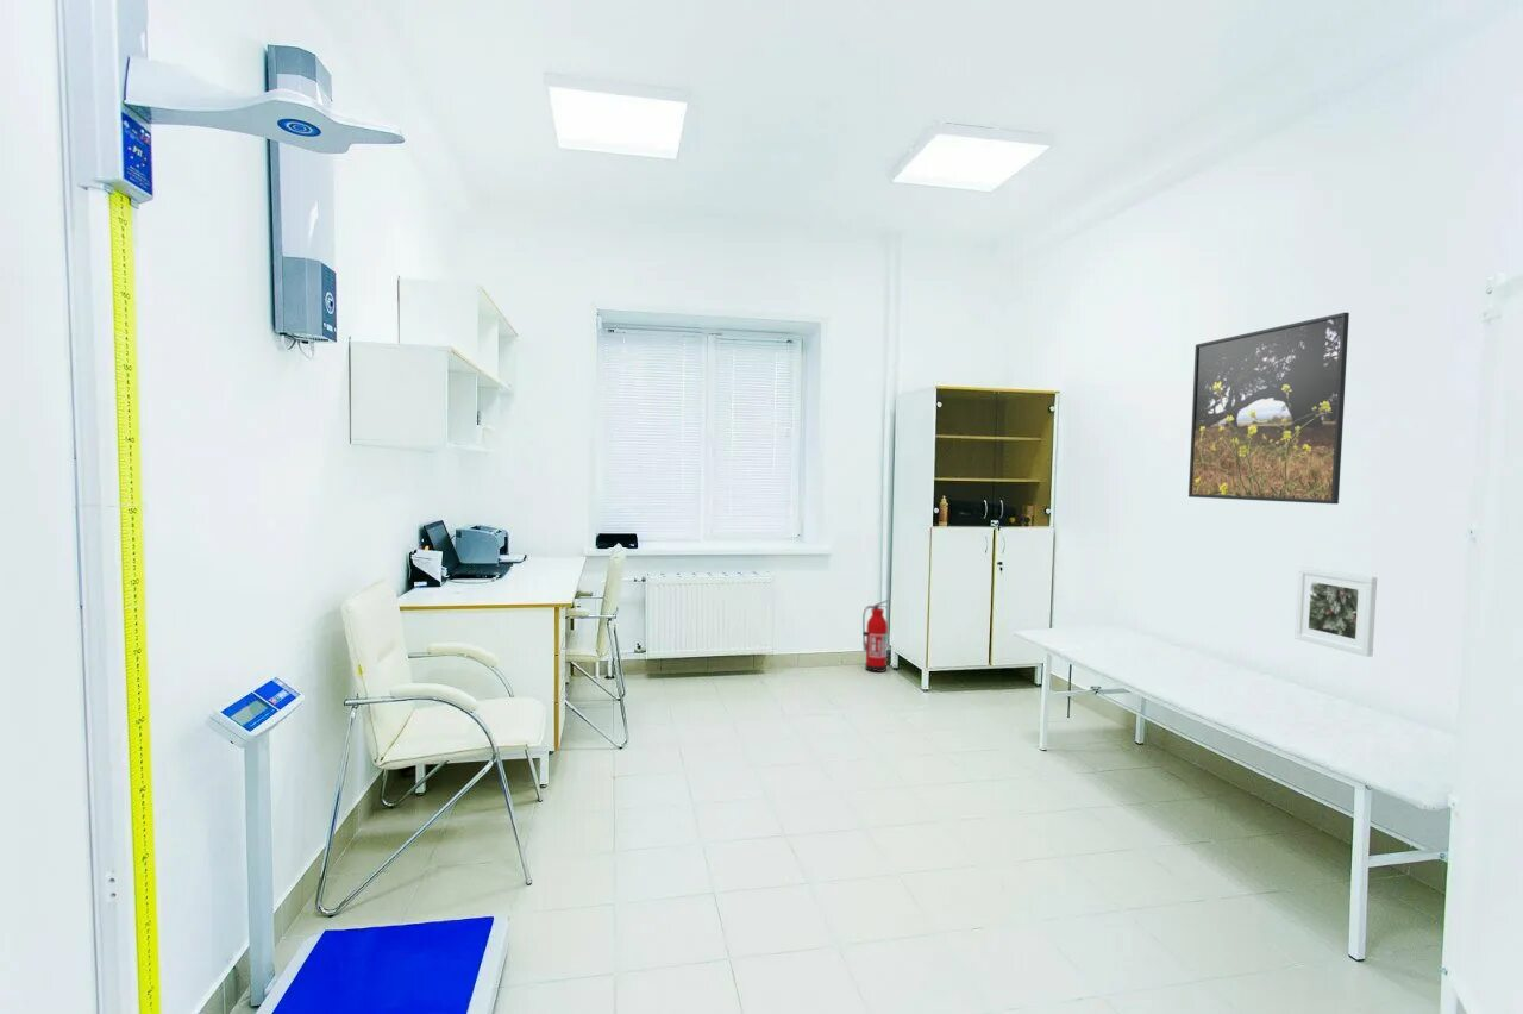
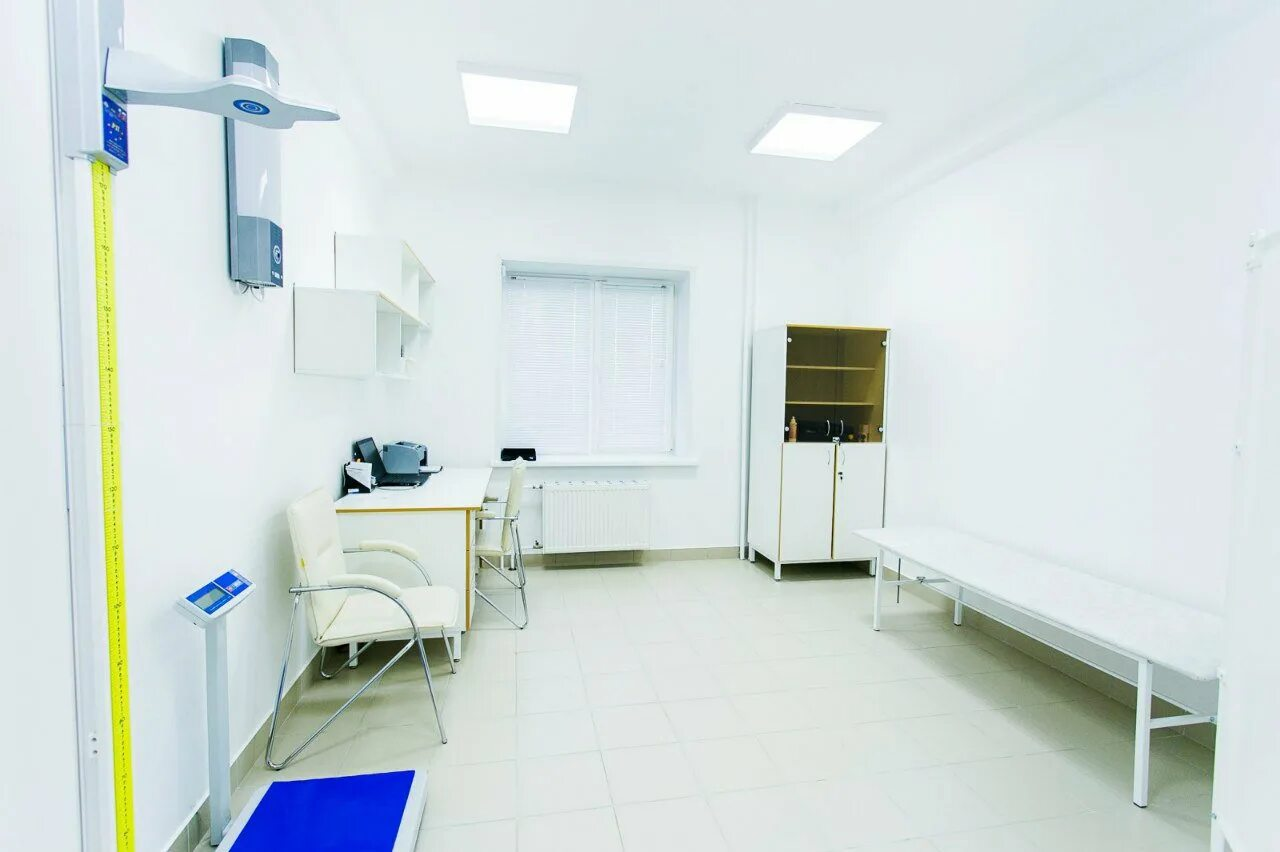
- fire extinguisher [861,599,891,674]
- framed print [1187,312,1350,505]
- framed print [1293,565,1378,658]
